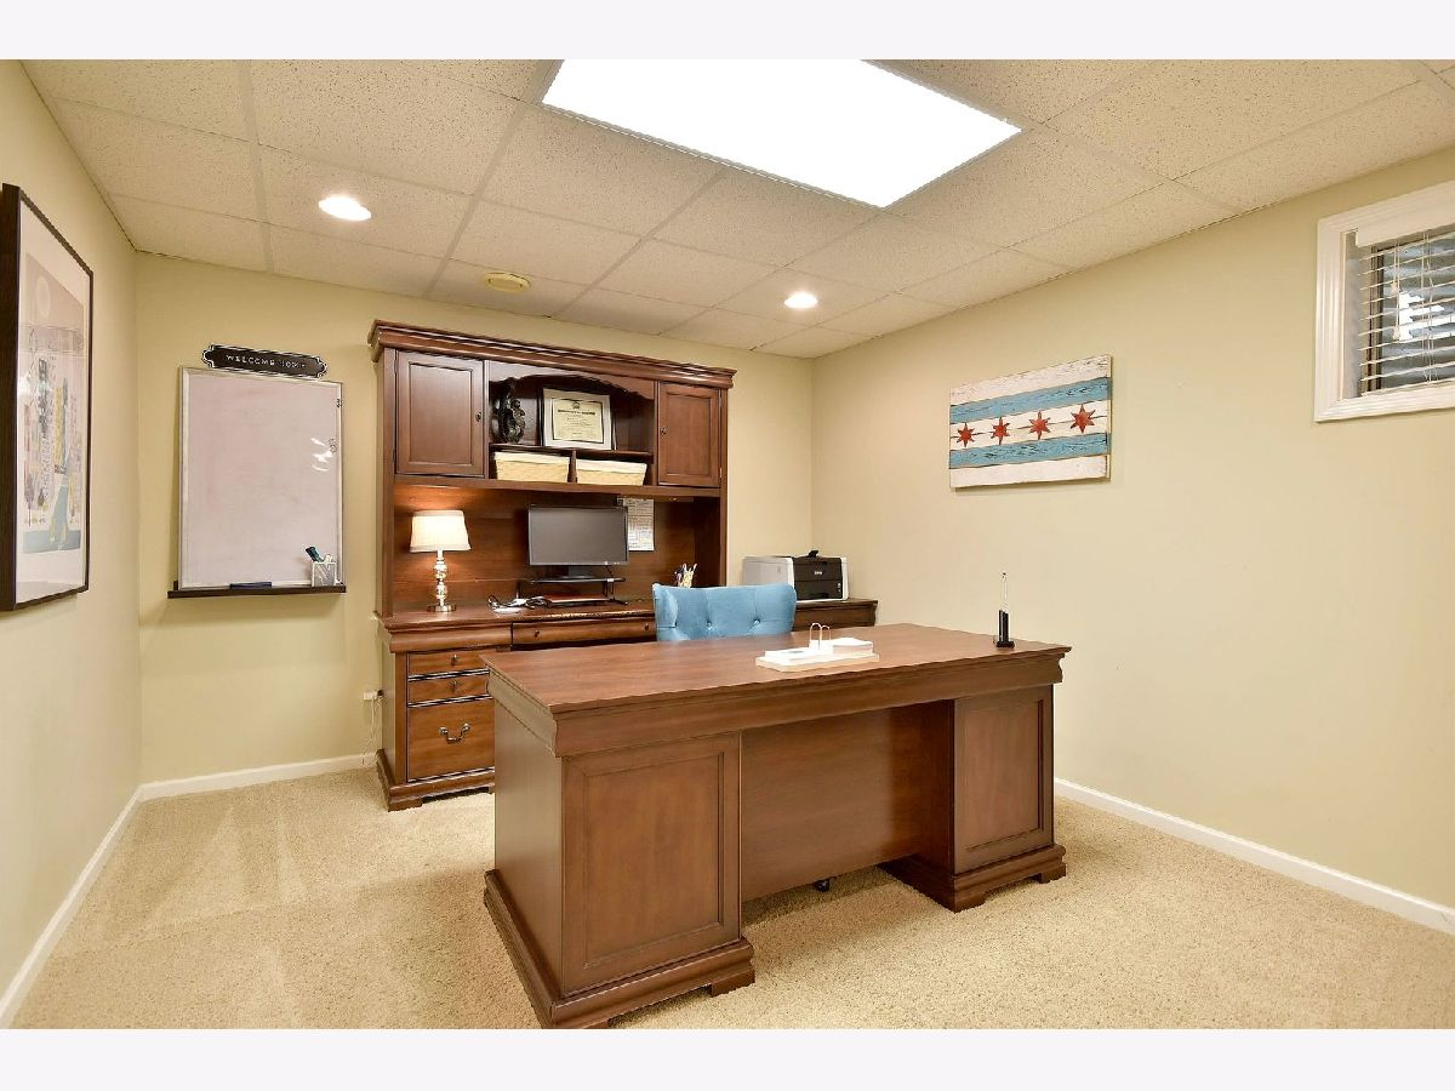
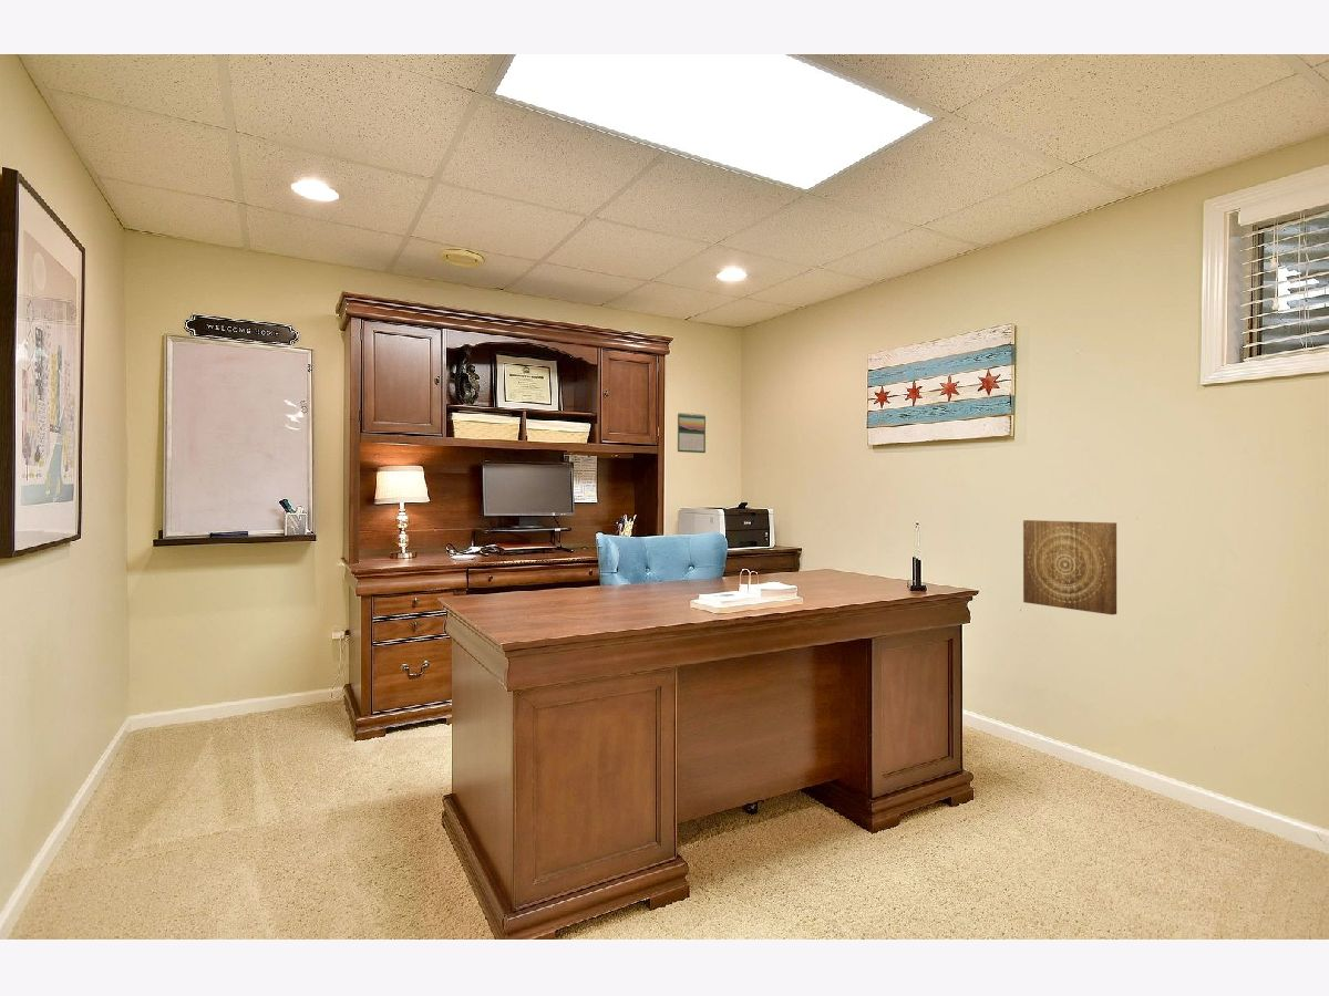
+ wall art [1022,519,1117,616]
+ calendar [677,412,707,454]
